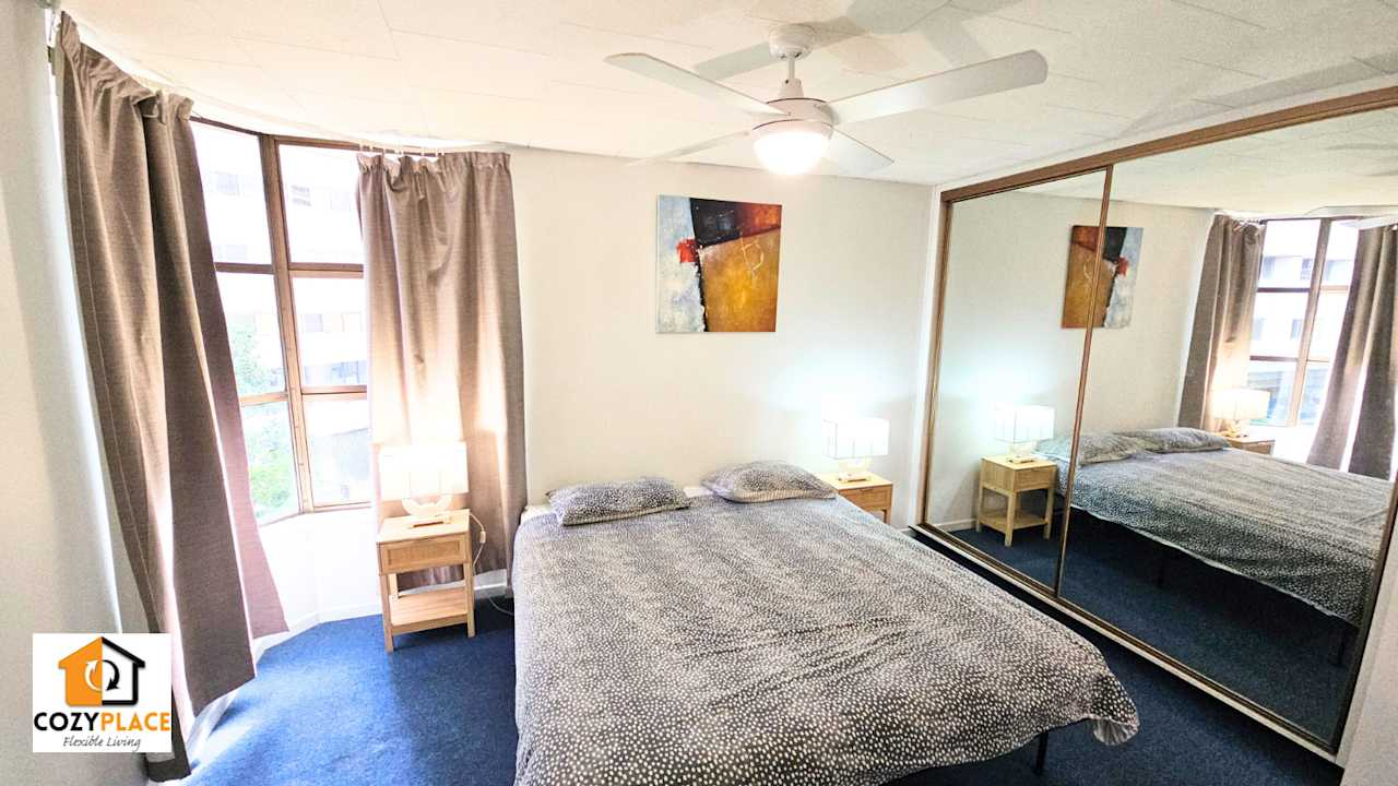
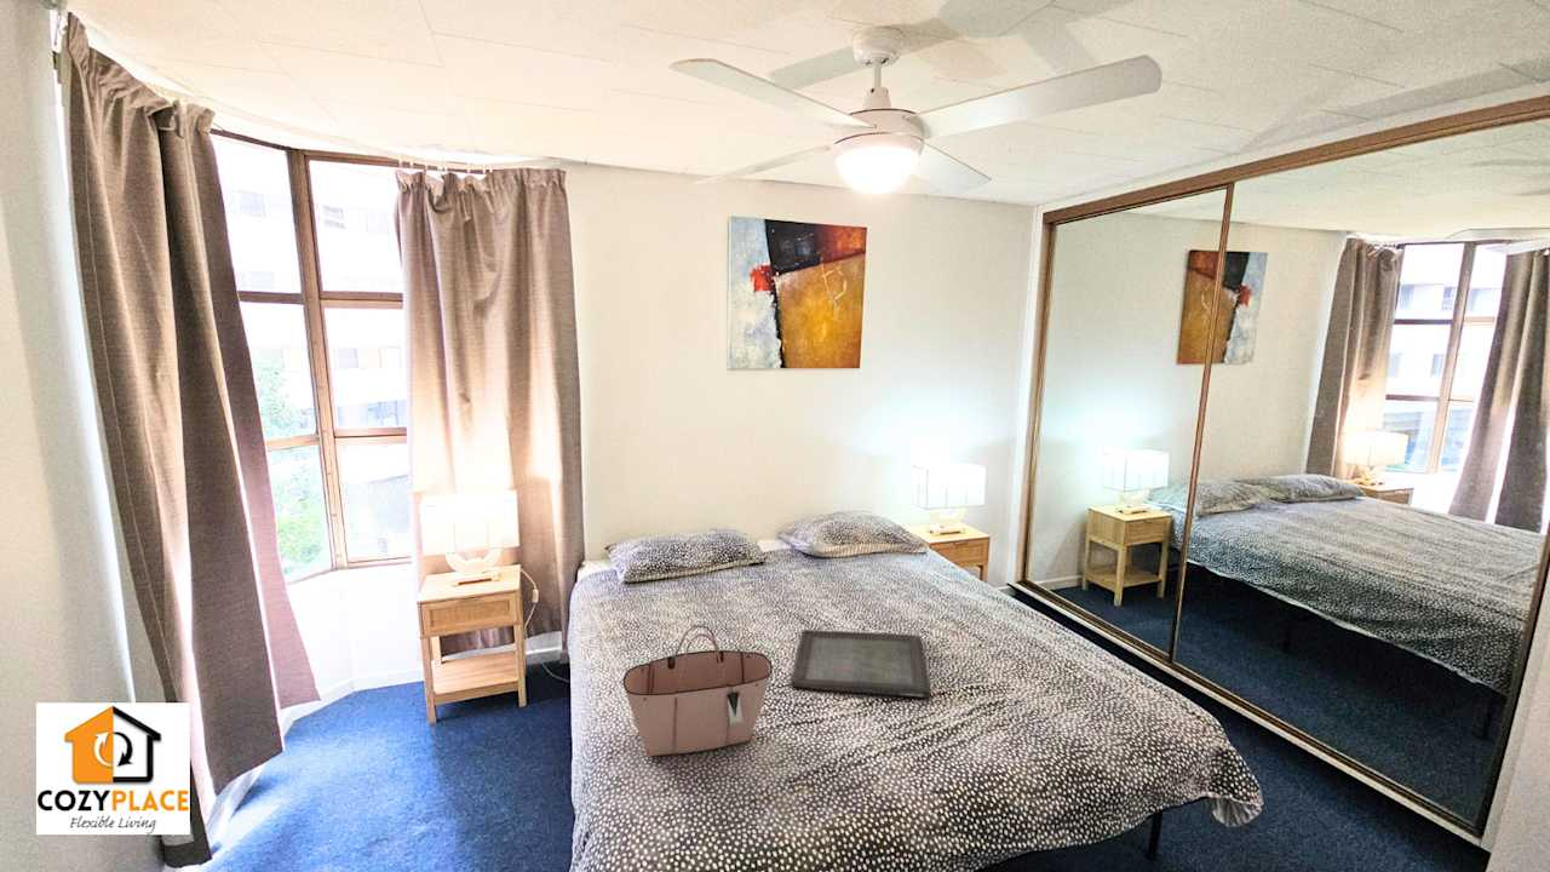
+ tote bag [622,624,774,757]
+ serving tray [788,629,932,699]
